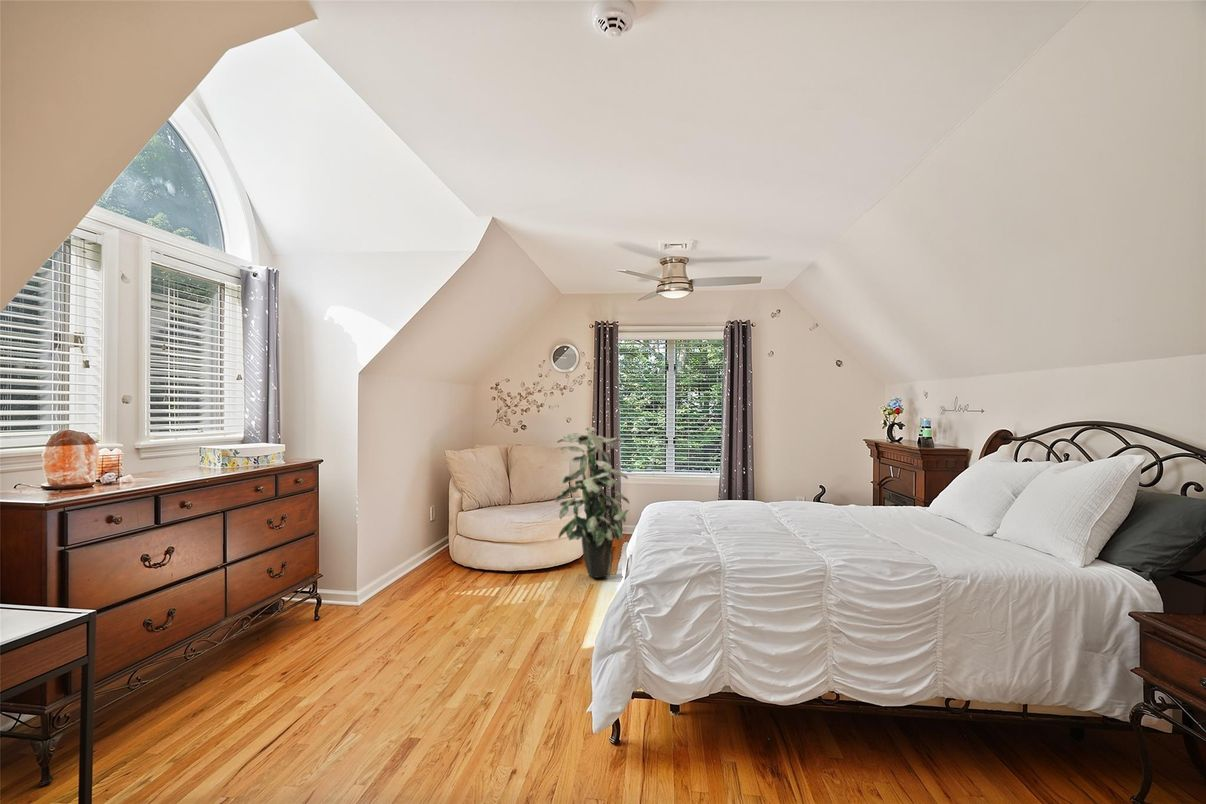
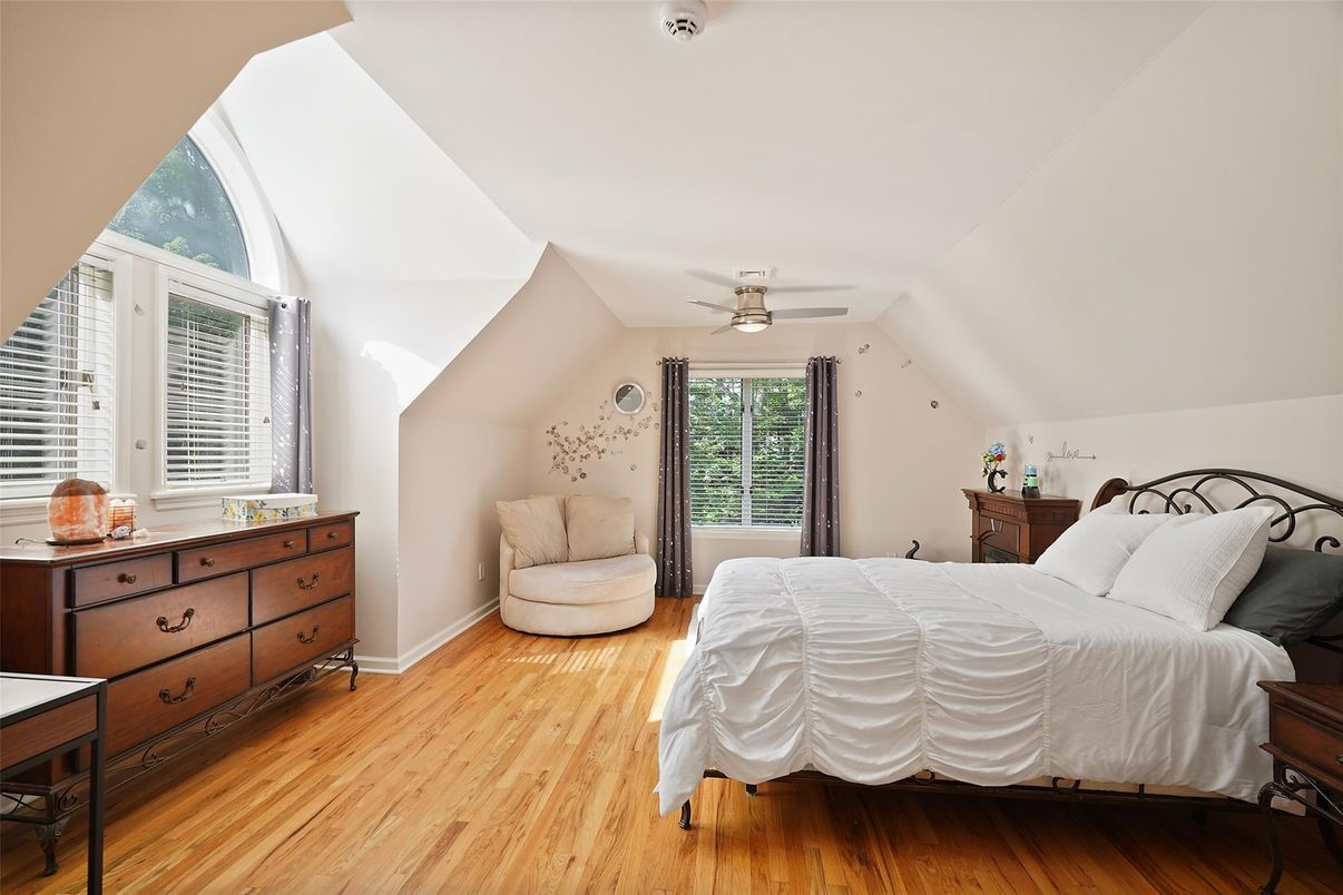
- indoor plant [554,426,631,579]
